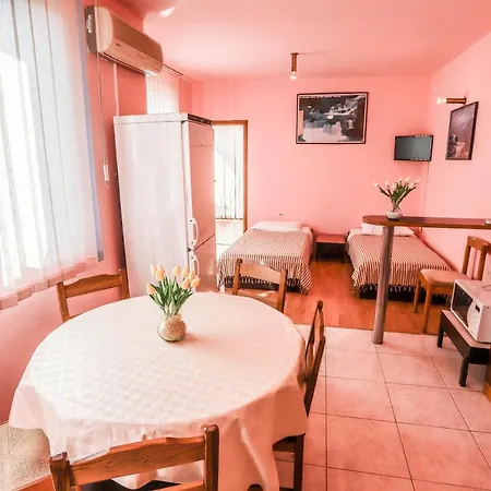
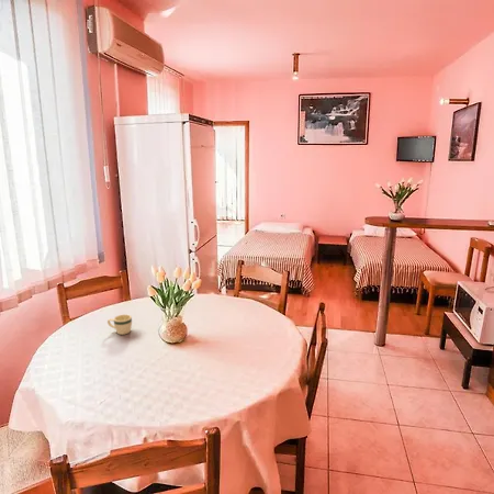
+ mug [106,314,133,336]
